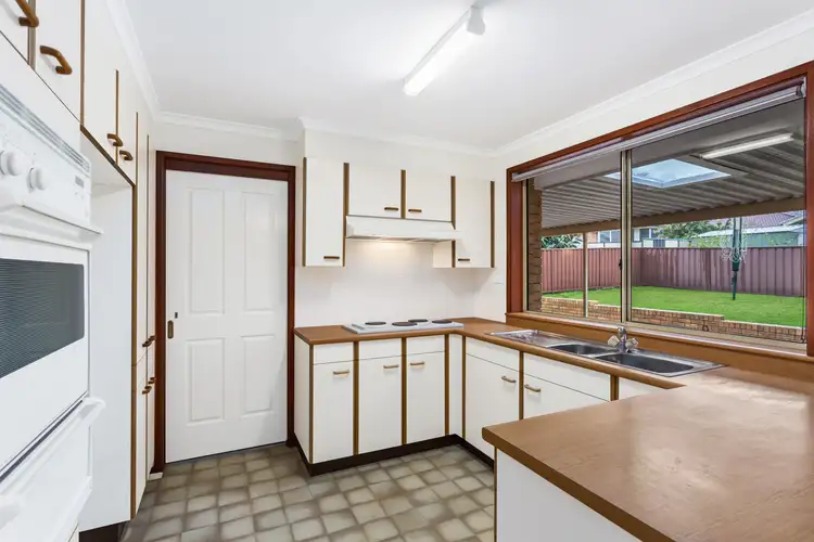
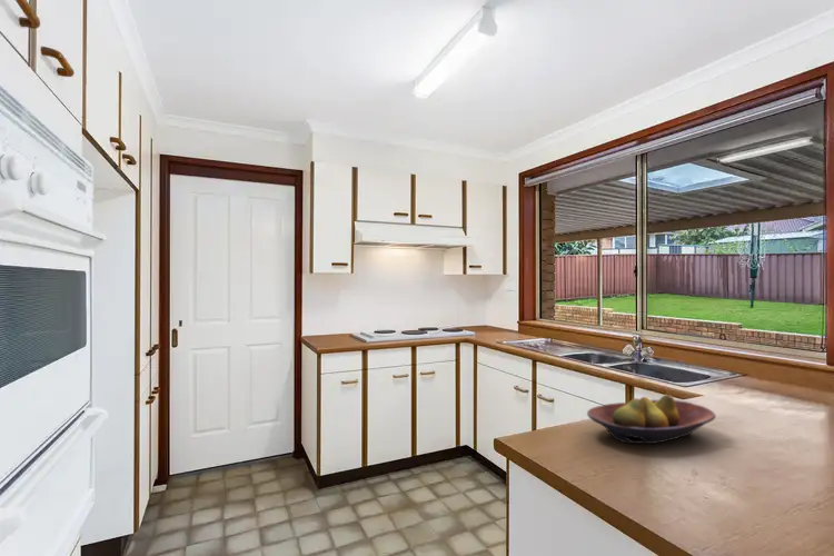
+ fruit bowl [586,394,717,445]
